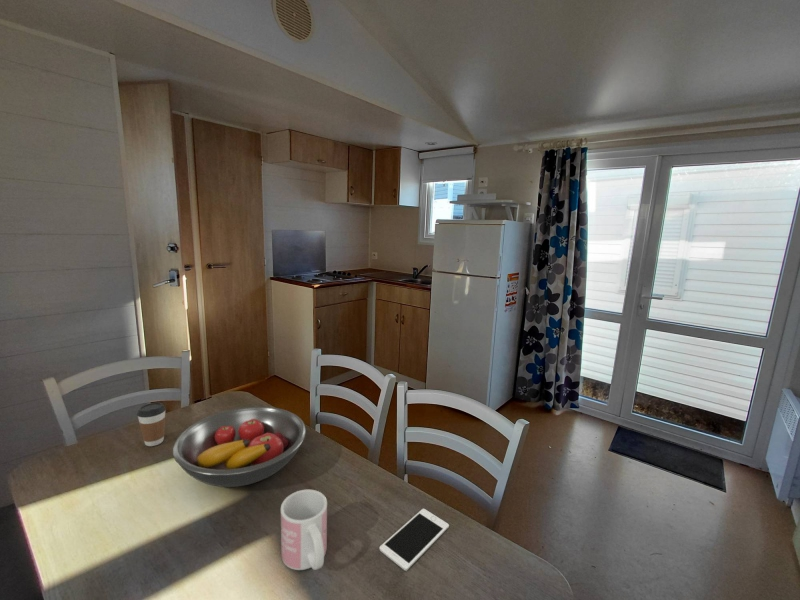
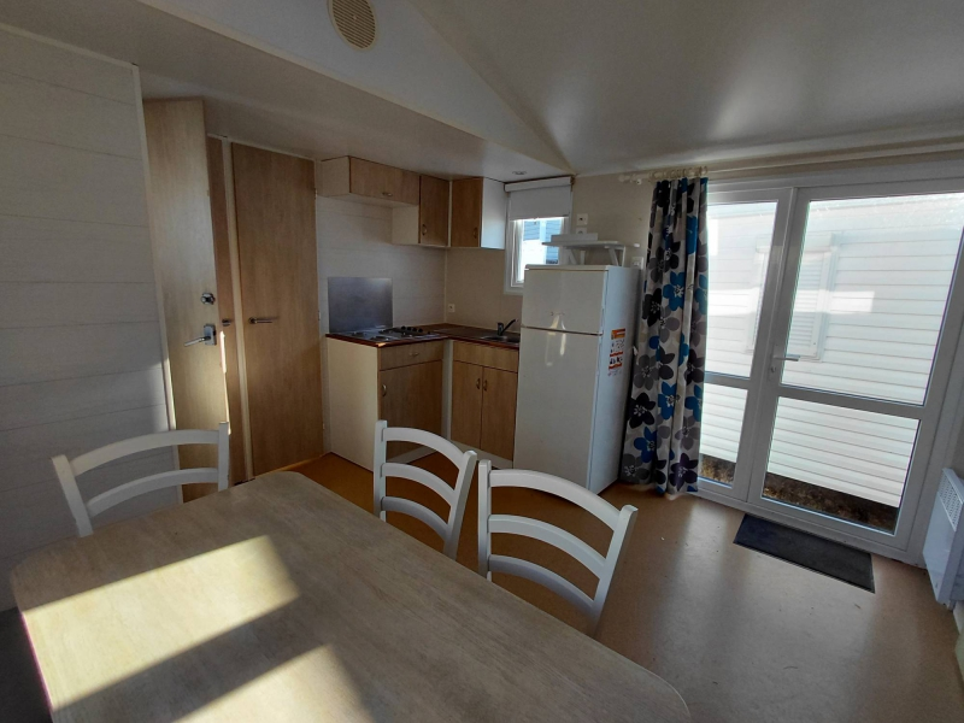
- cell phone [379,508,450,572]
- mug [280,489,328,571]
- coffee cup [136,402,167,447]
- fruit bowl [172,406,307,488]
